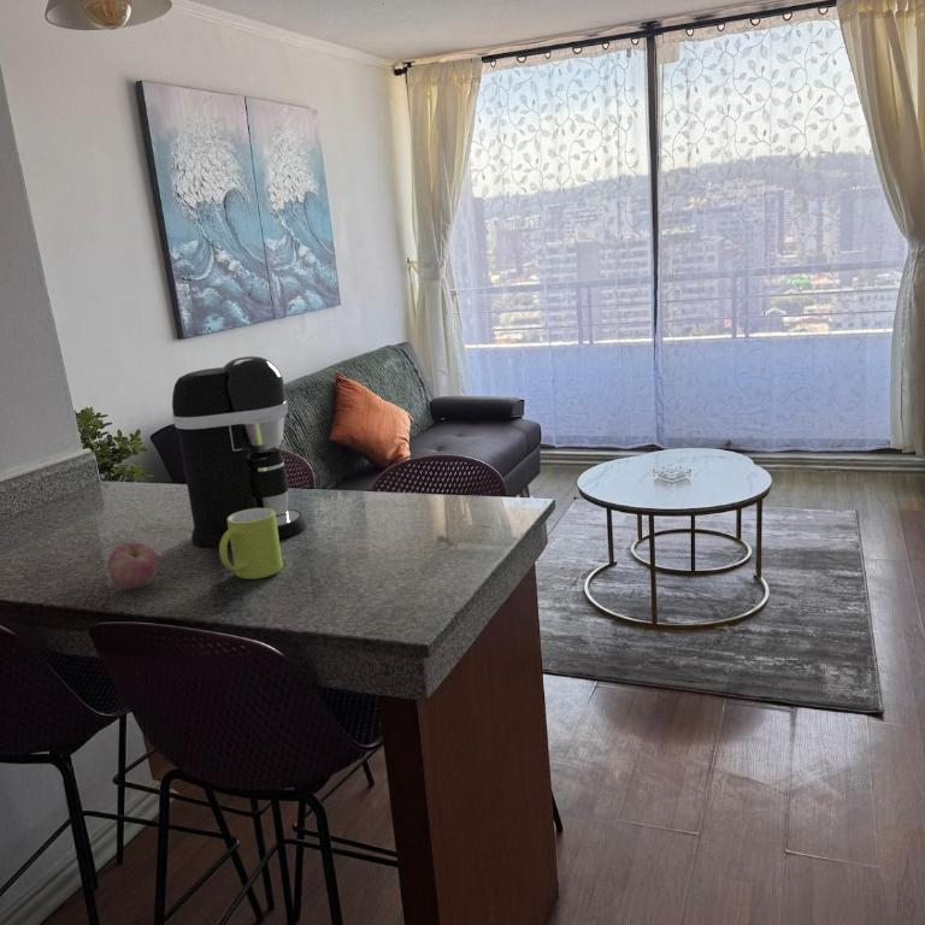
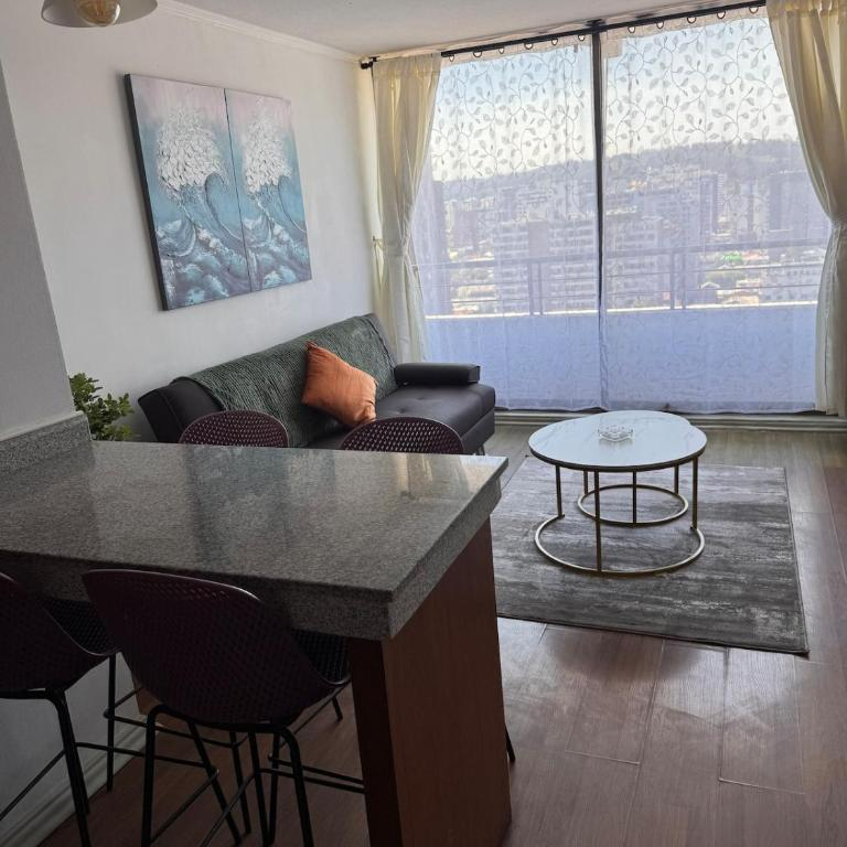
- coffee maker [171,355,307,549]
- apple [106,541,159,590]
- mug [218,508,284,581]
